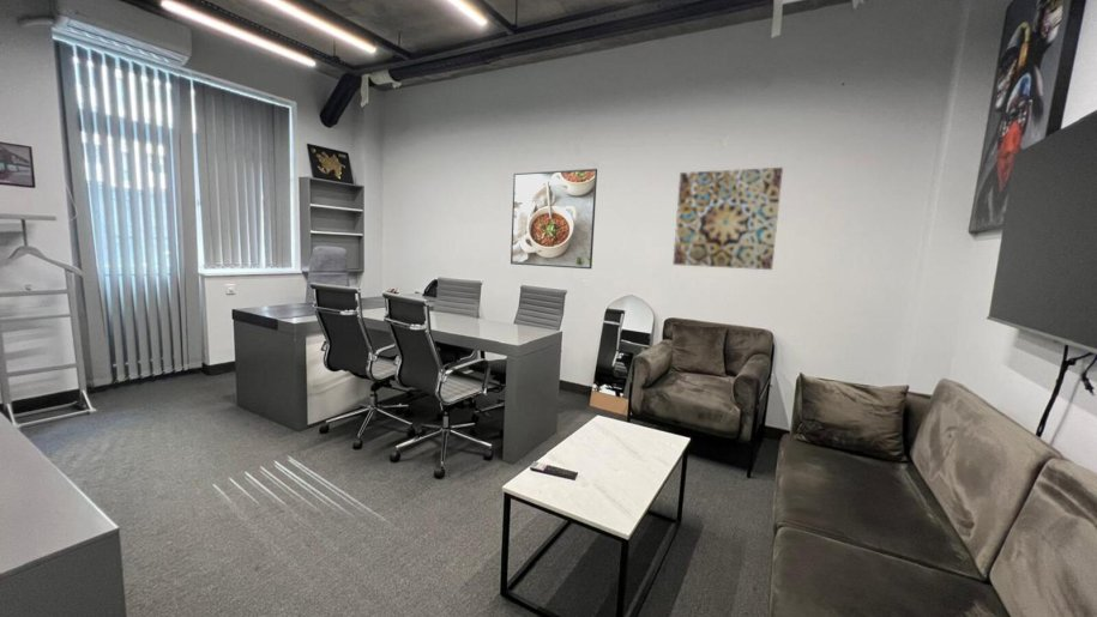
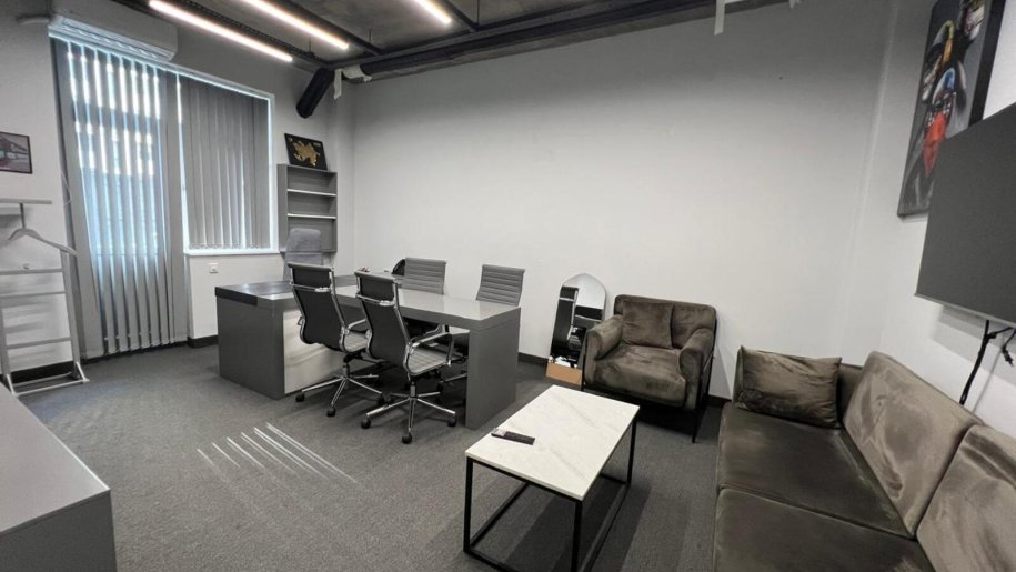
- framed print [510,168,598,270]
- wall art [671,167,784,271]
